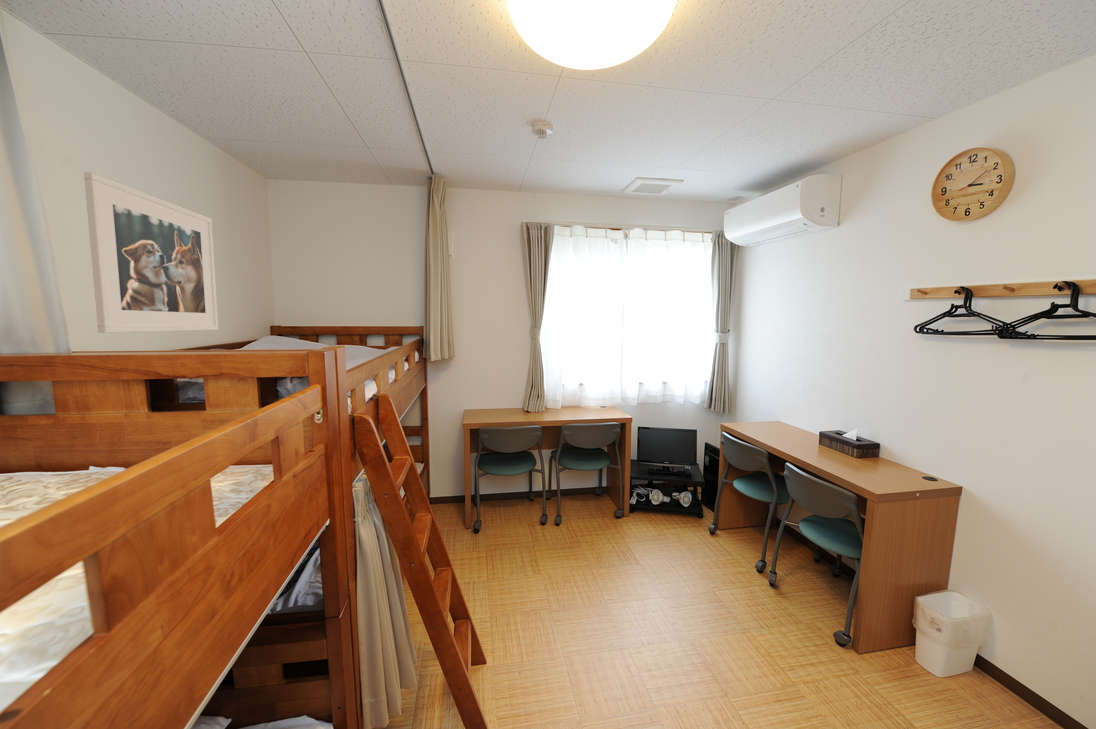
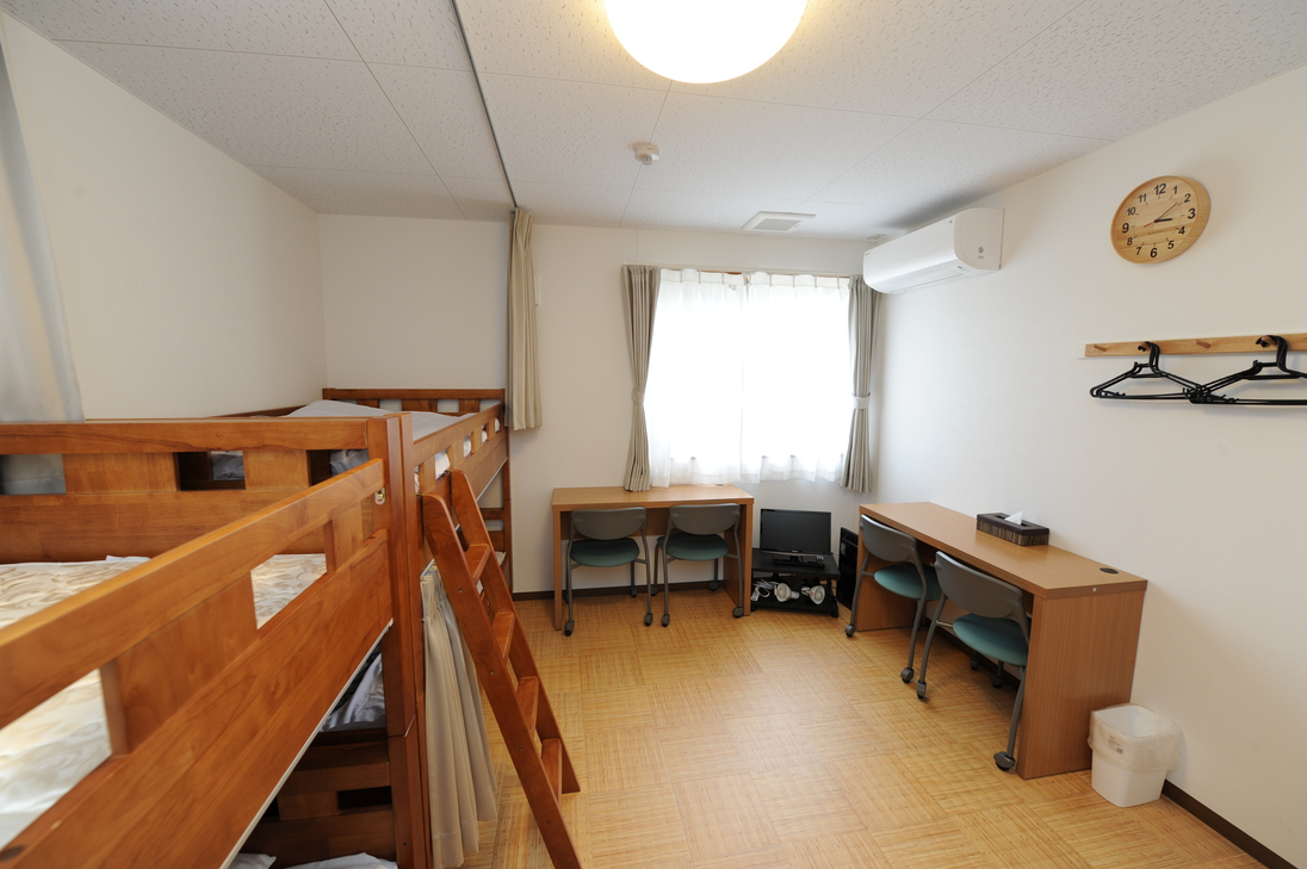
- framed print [83,171,219,334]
